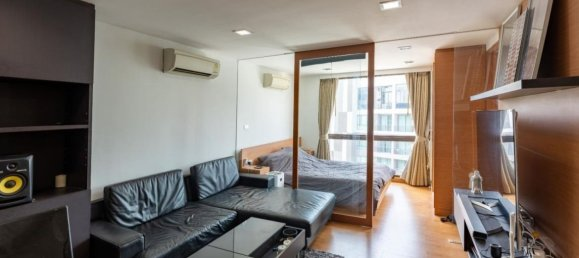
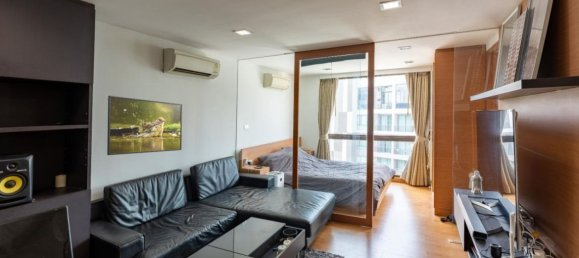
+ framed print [106,95,183,156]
